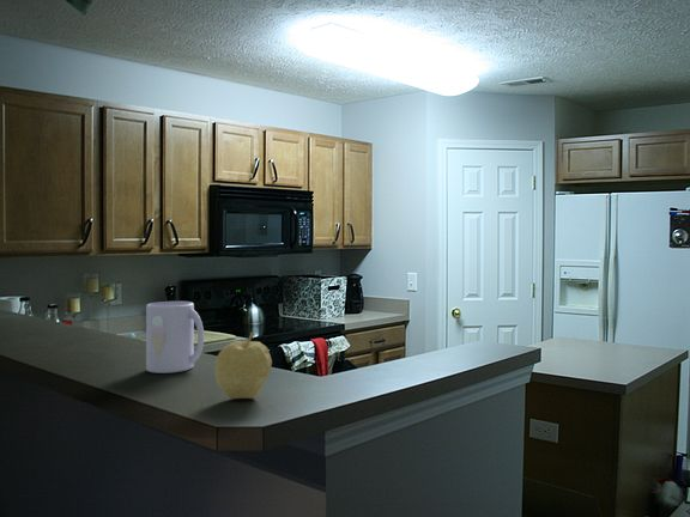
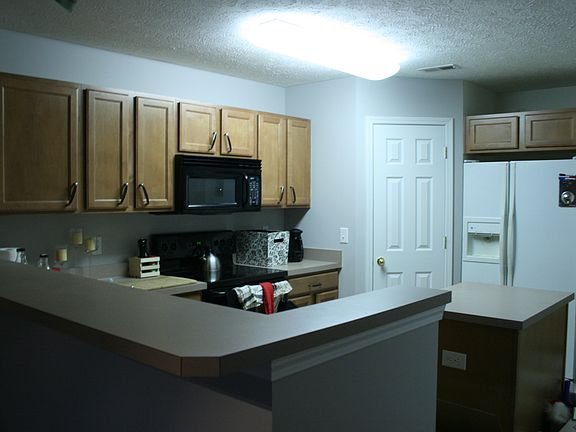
- mug [145,300,205,375]
- fruit [213,330,273,400]
